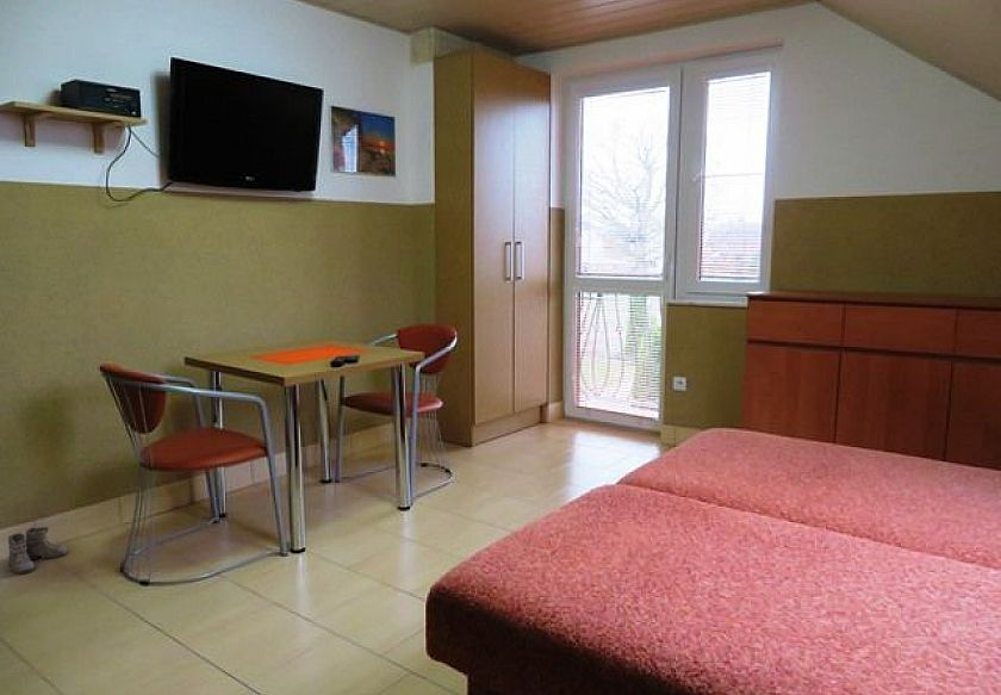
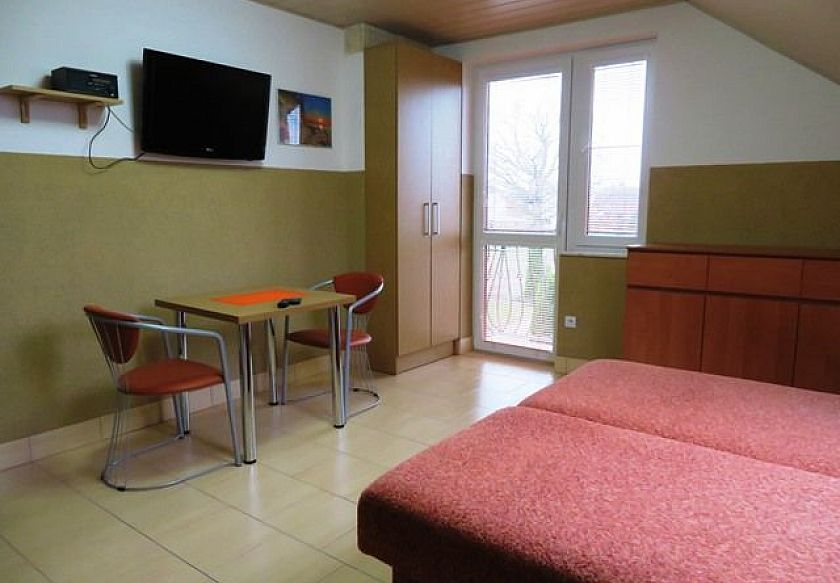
- boots [0,526,69,575]
